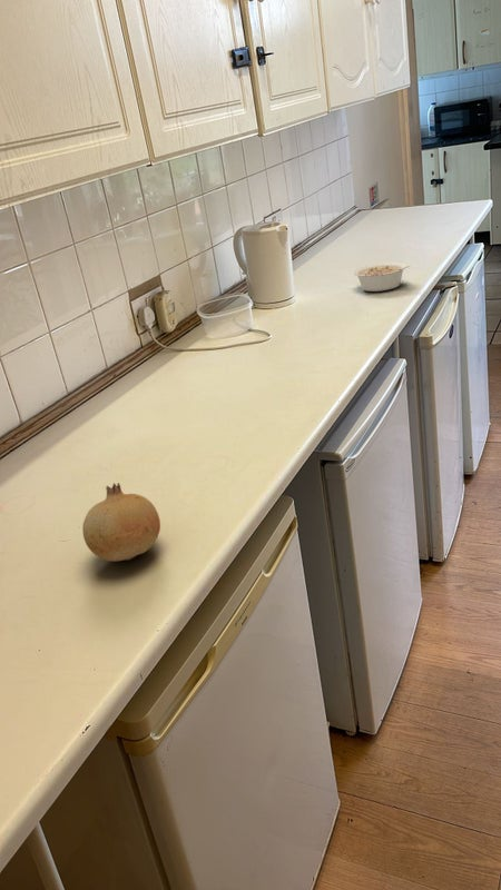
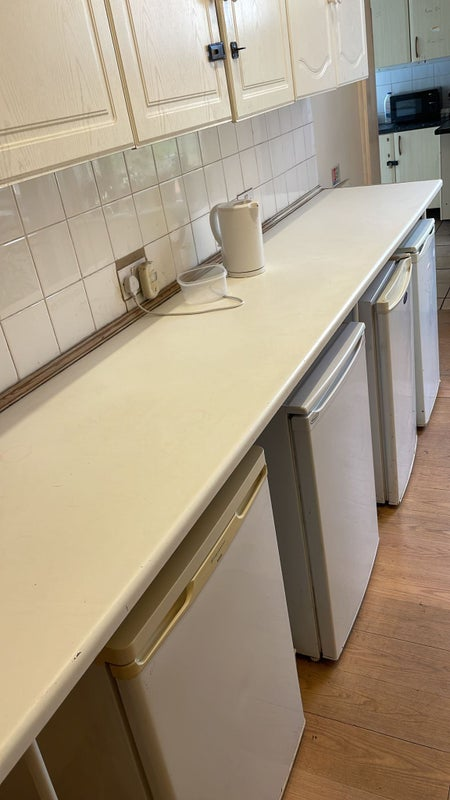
- legume [352,261,411,293]
- fruit [81,482,161,563]
